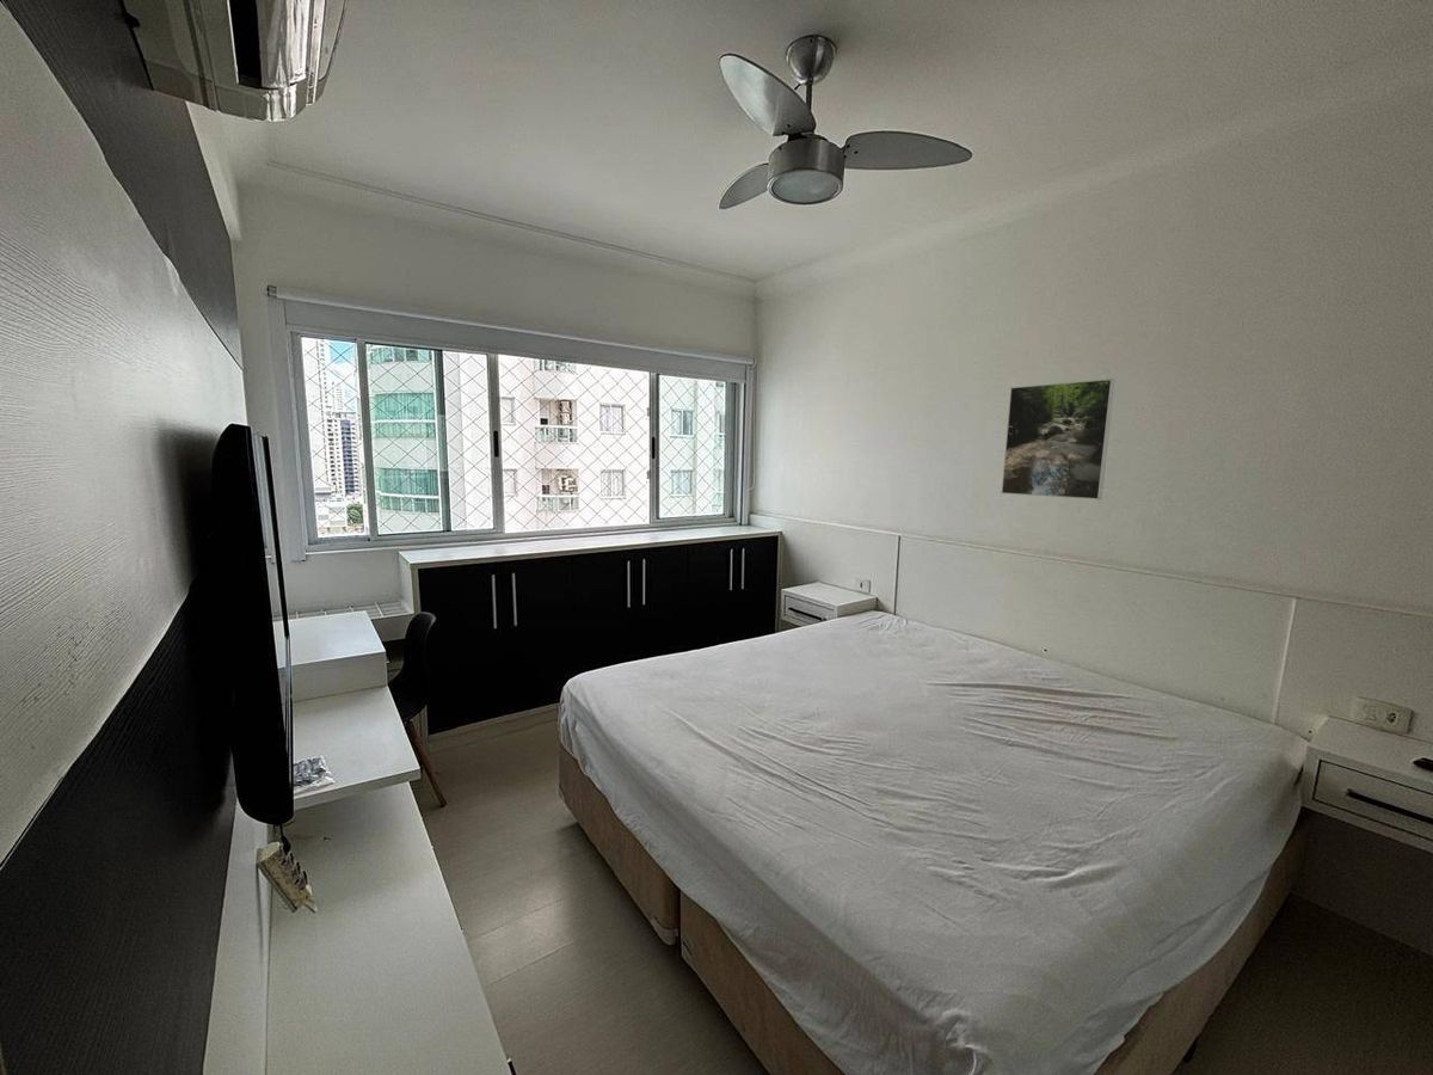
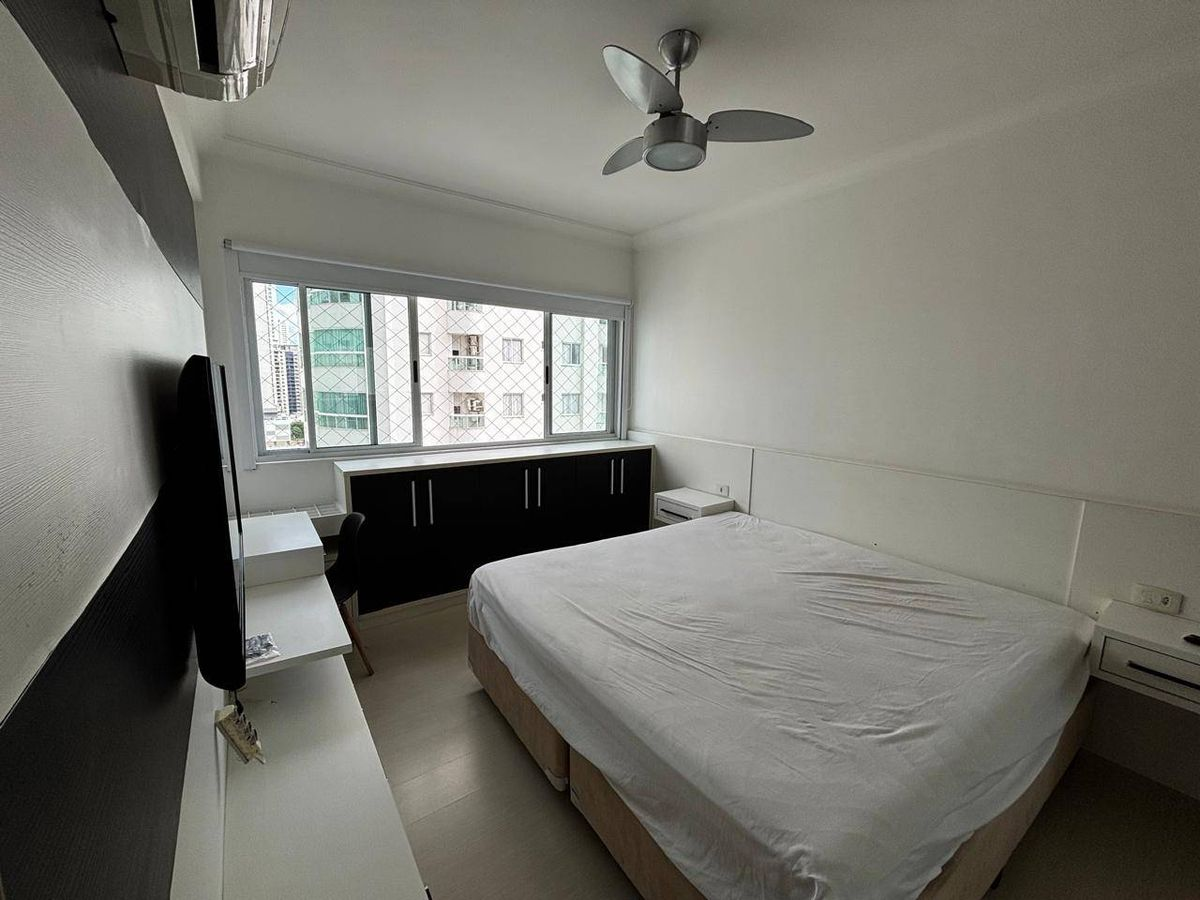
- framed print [1001,377,1115,500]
